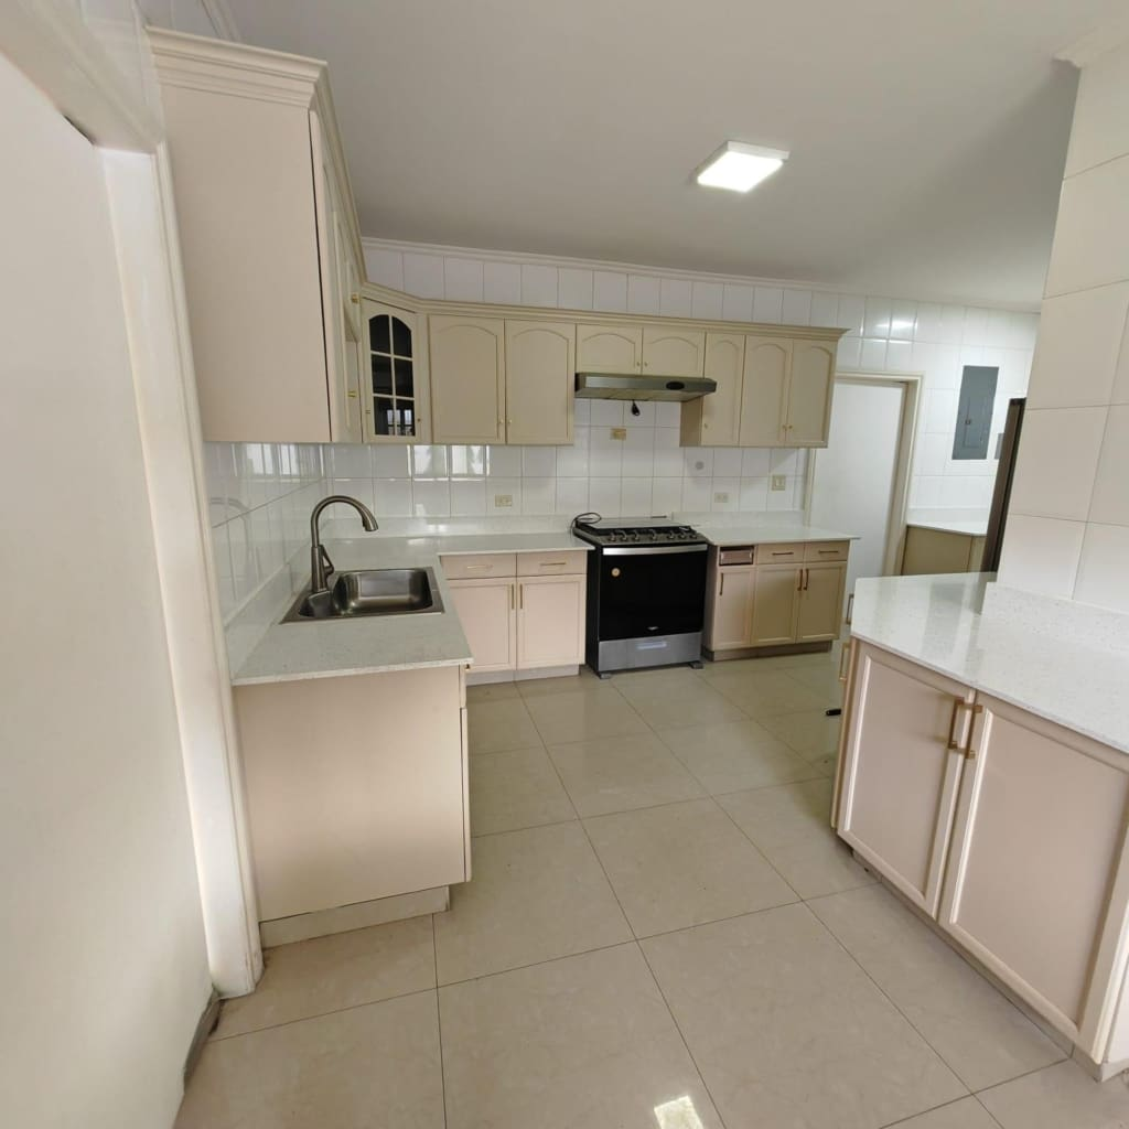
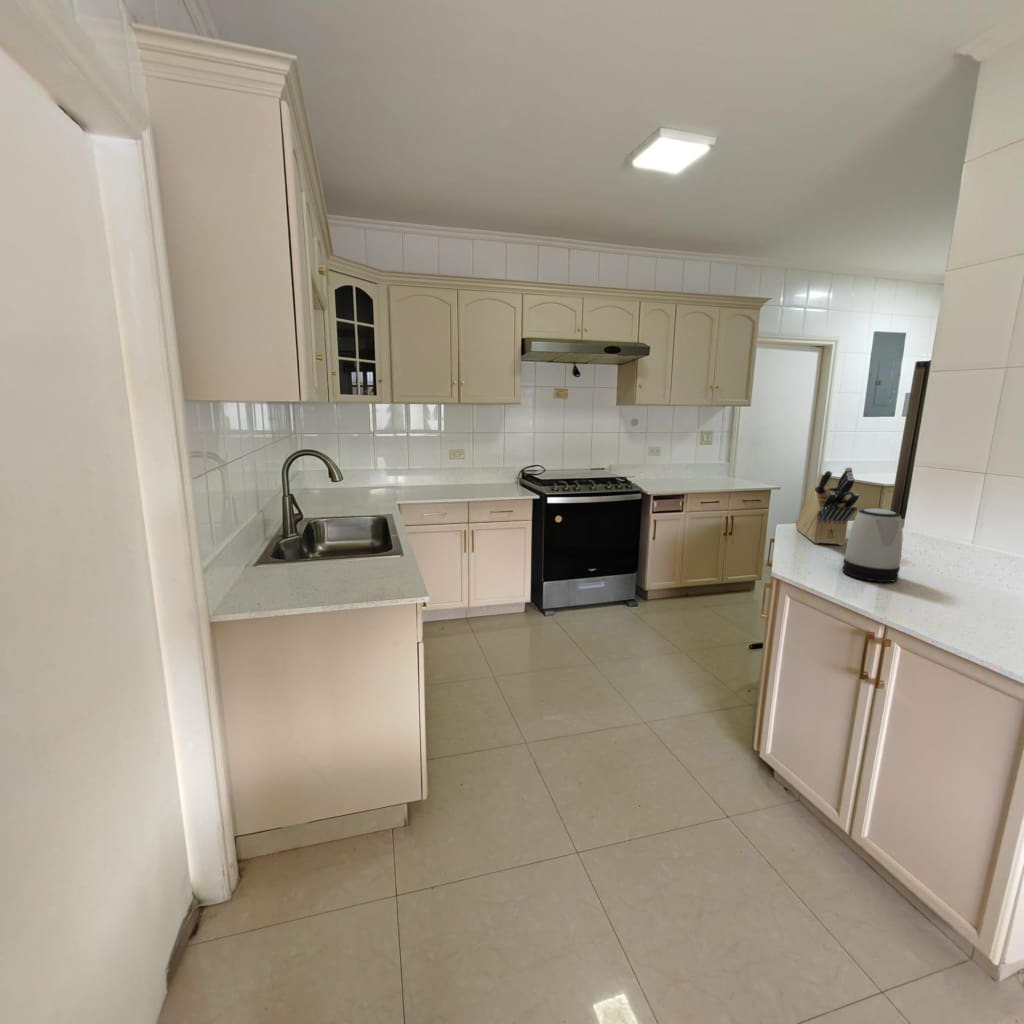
+ kettle [841,507,904,583]
+ knife block [795,466,860,546]
